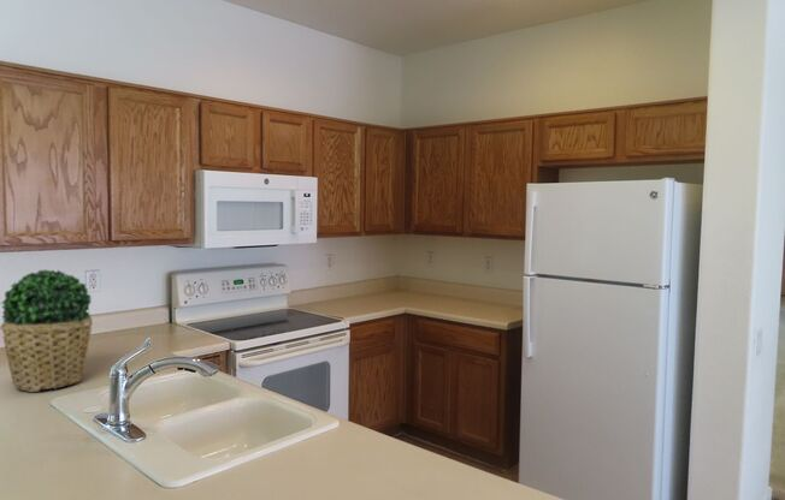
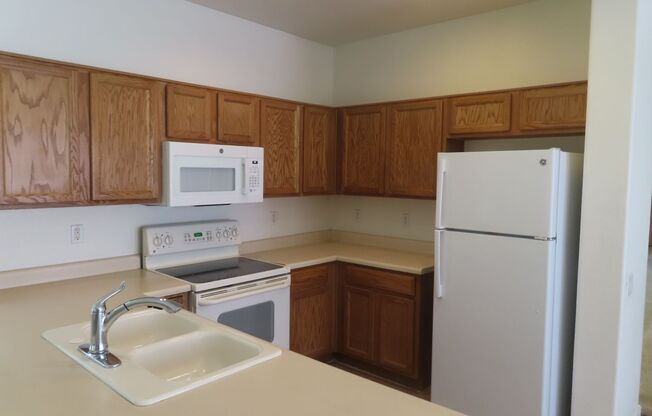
- potted plant [0,269,94,393]
